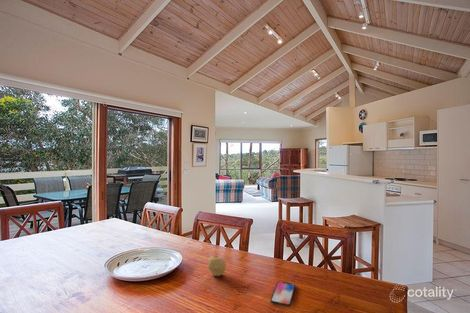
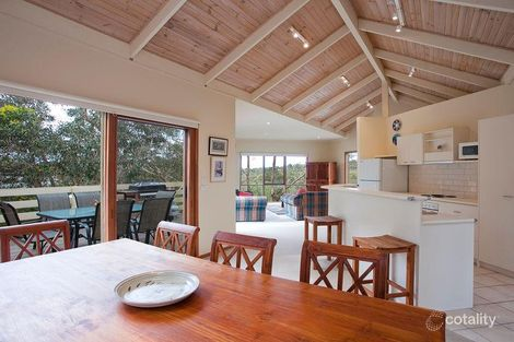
- smartphone [269,280,296,307]
- fruit [206,250,227,277]
